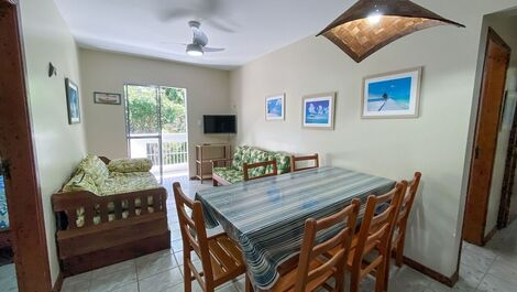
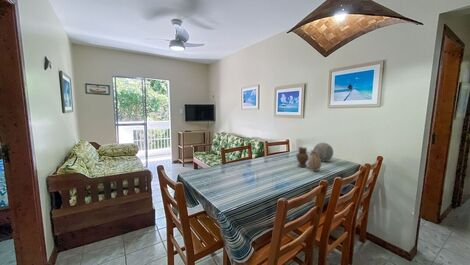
+ decorative orb [312,142,334,162]
+ vase [295,146,322,172]
